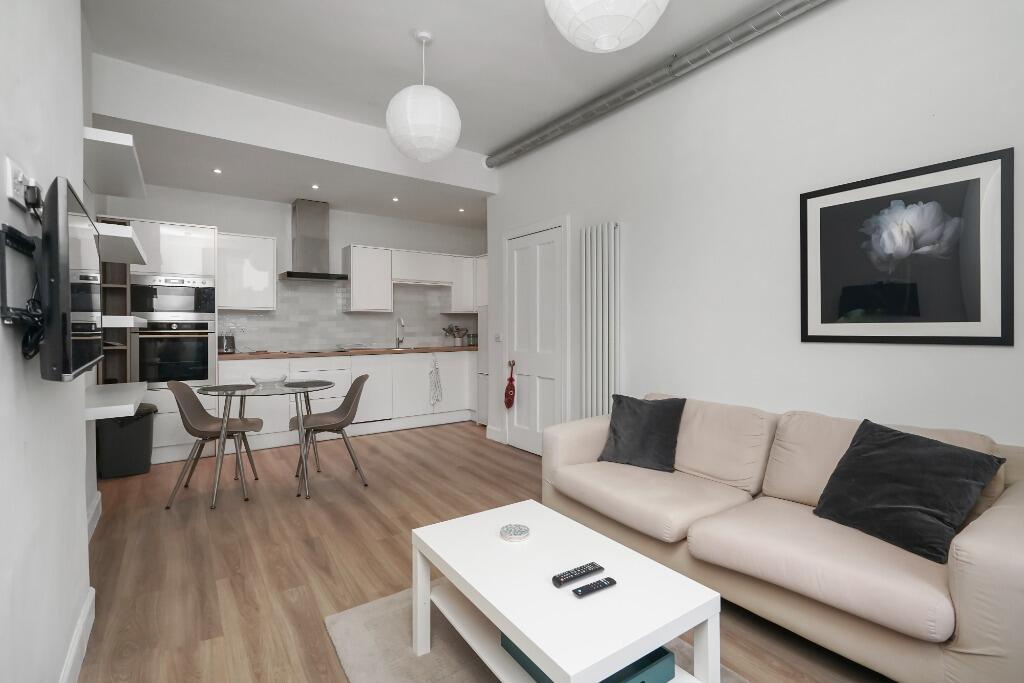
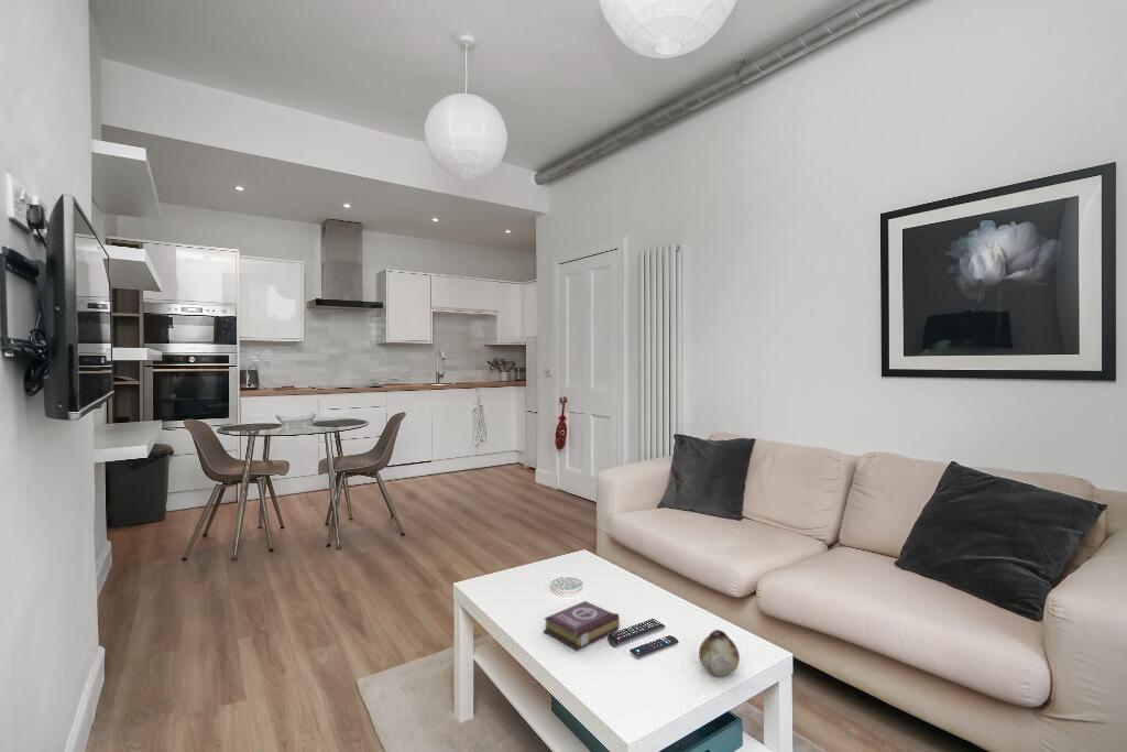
+ book [543,600,621,652]
+ fruit [698,629,741,677]
